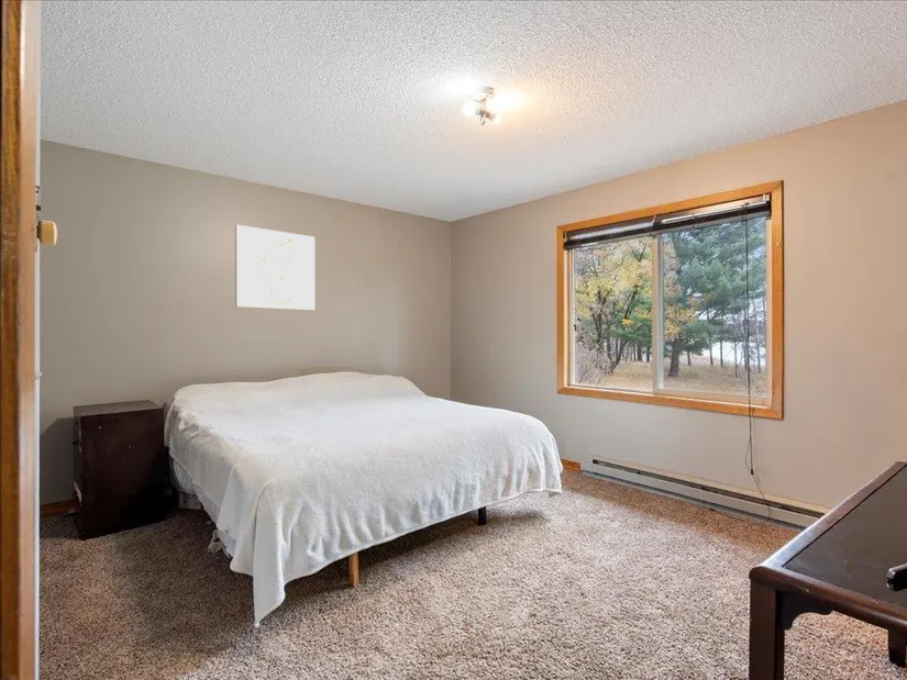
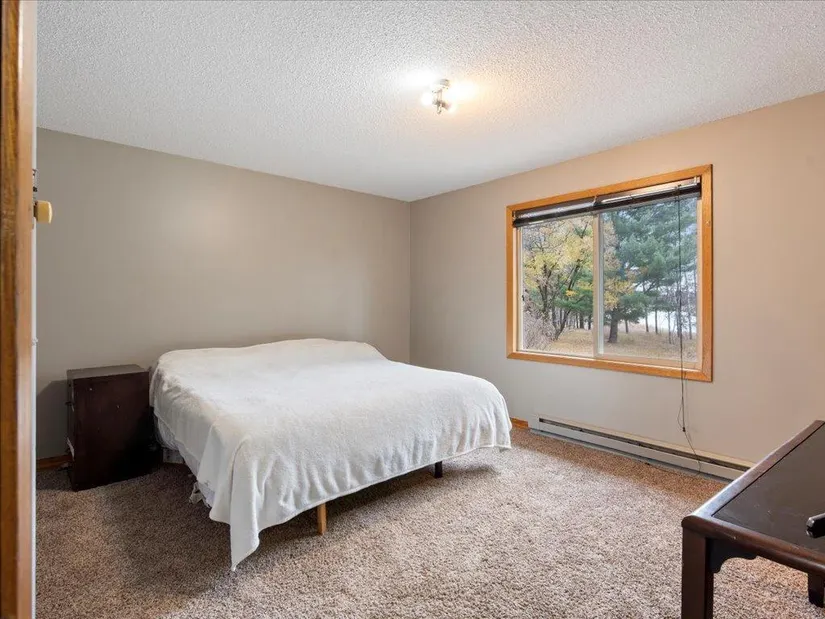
- wall art [234,224,316,311]
